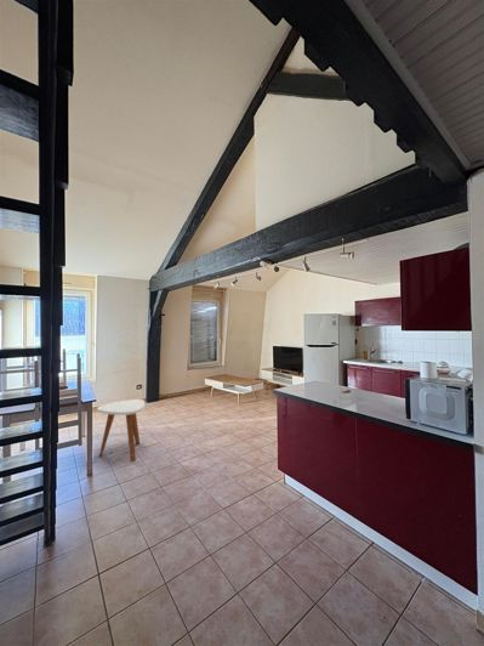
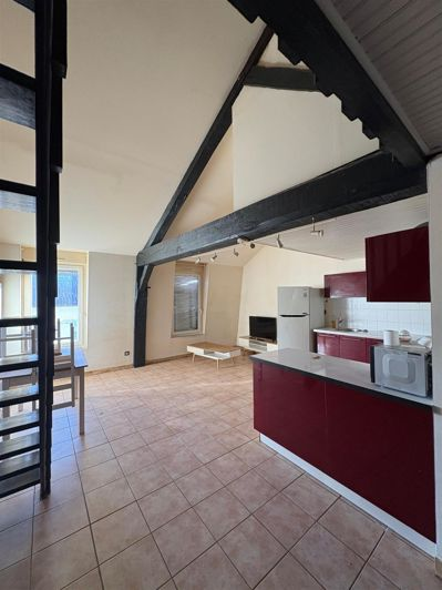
- side table [96,398,146,463]
